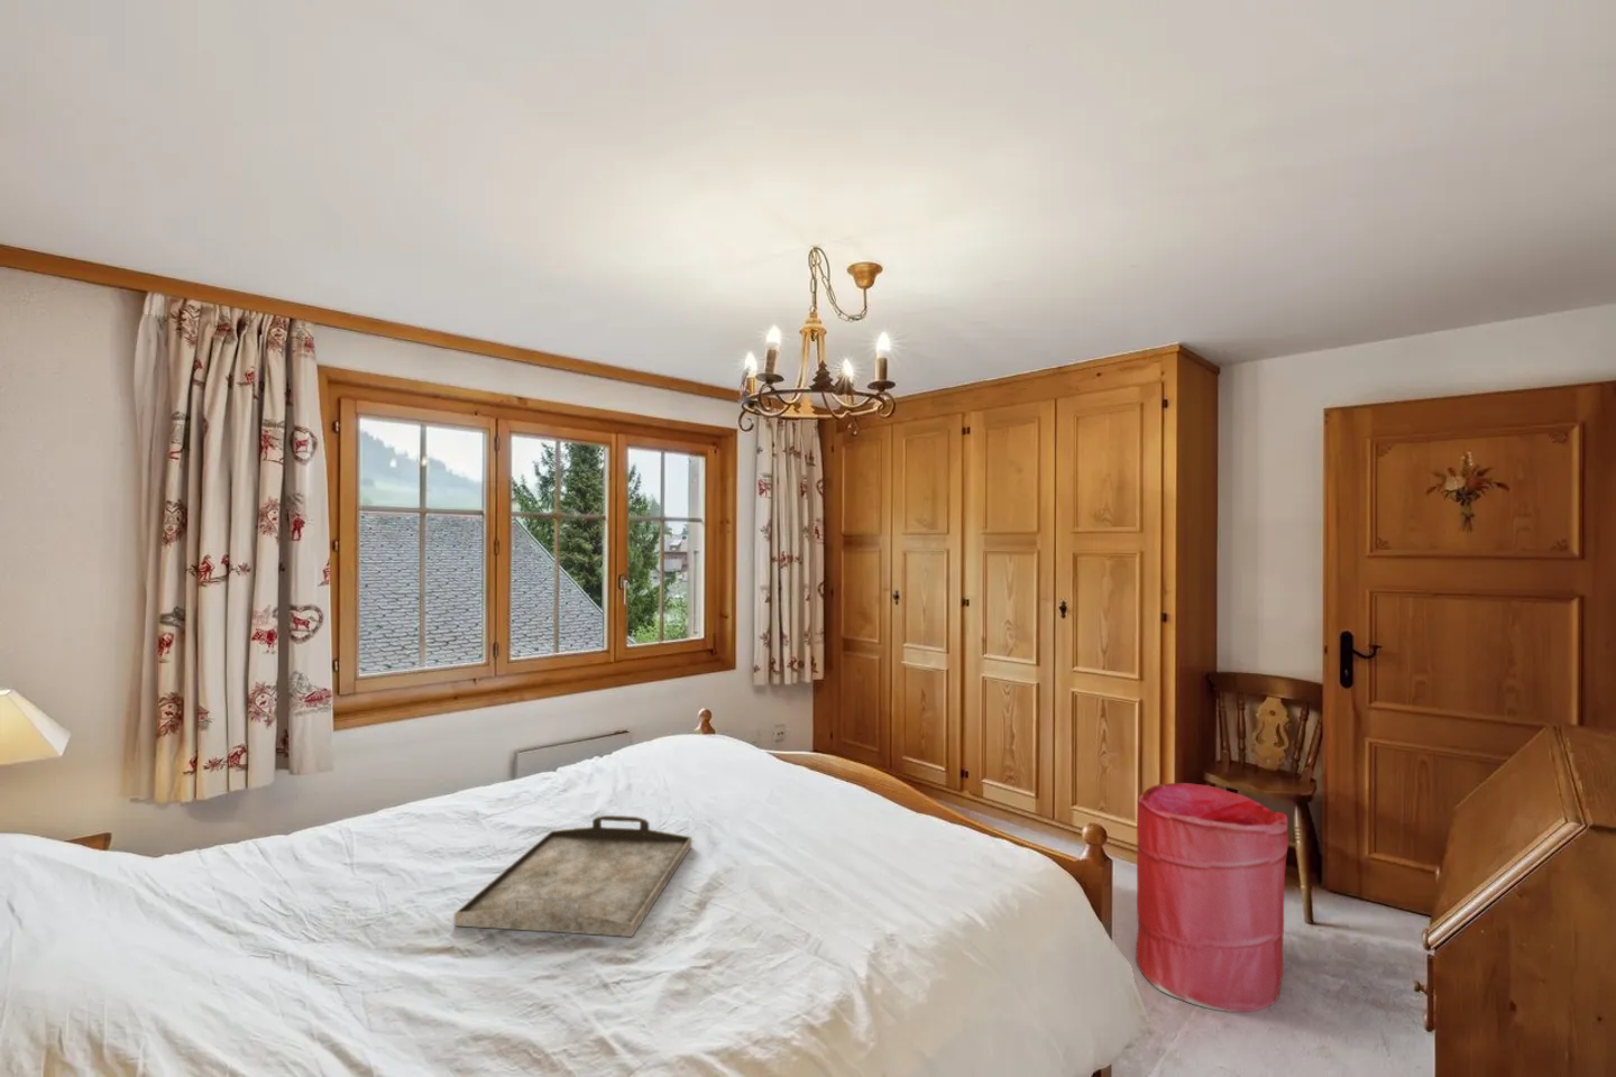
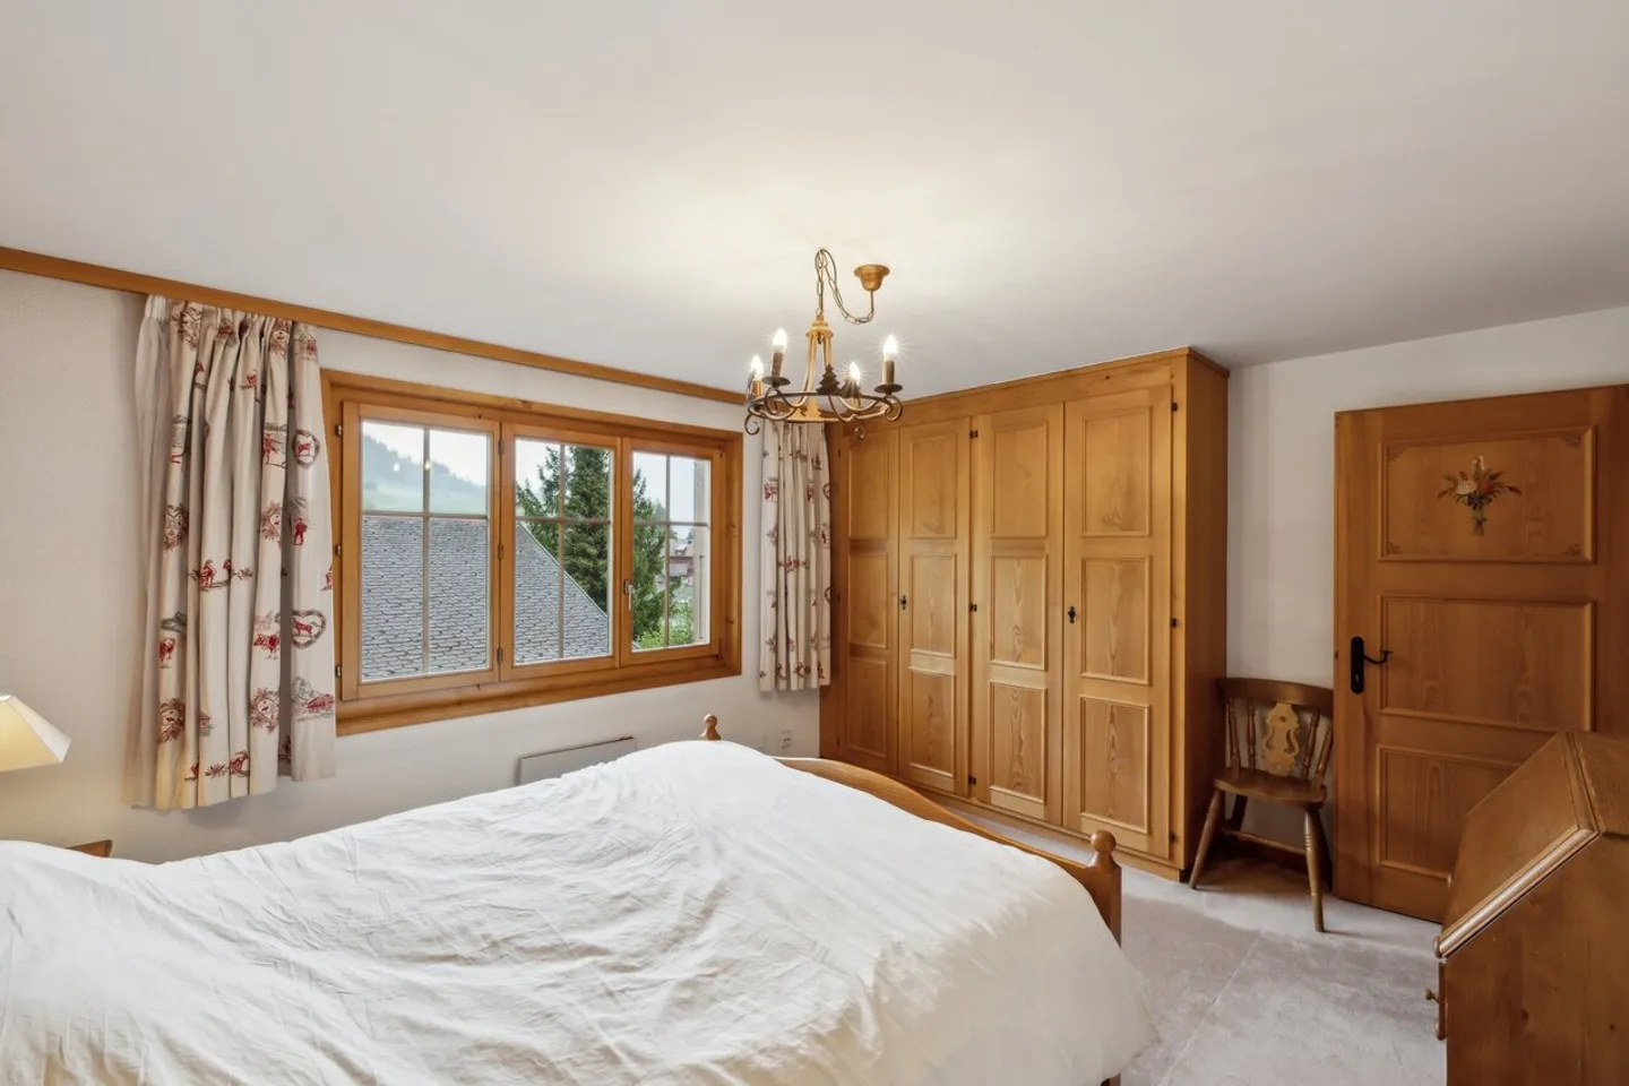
- serving tray [453,815,693,938]
- laundry hamper [1135,783,1289,1013]
